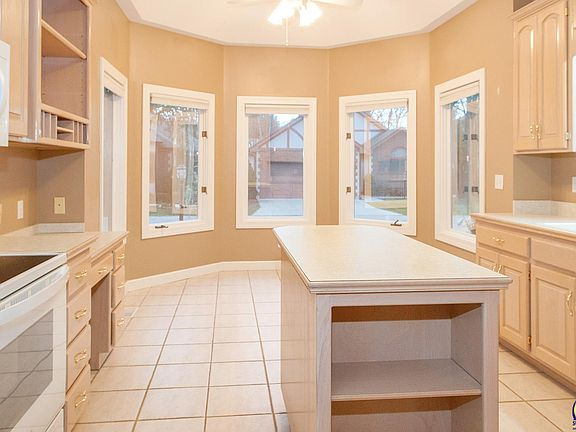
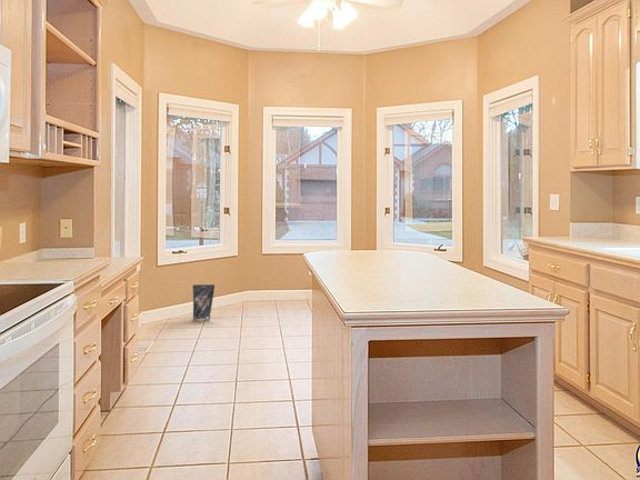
+ bag [192,283,216,321]
